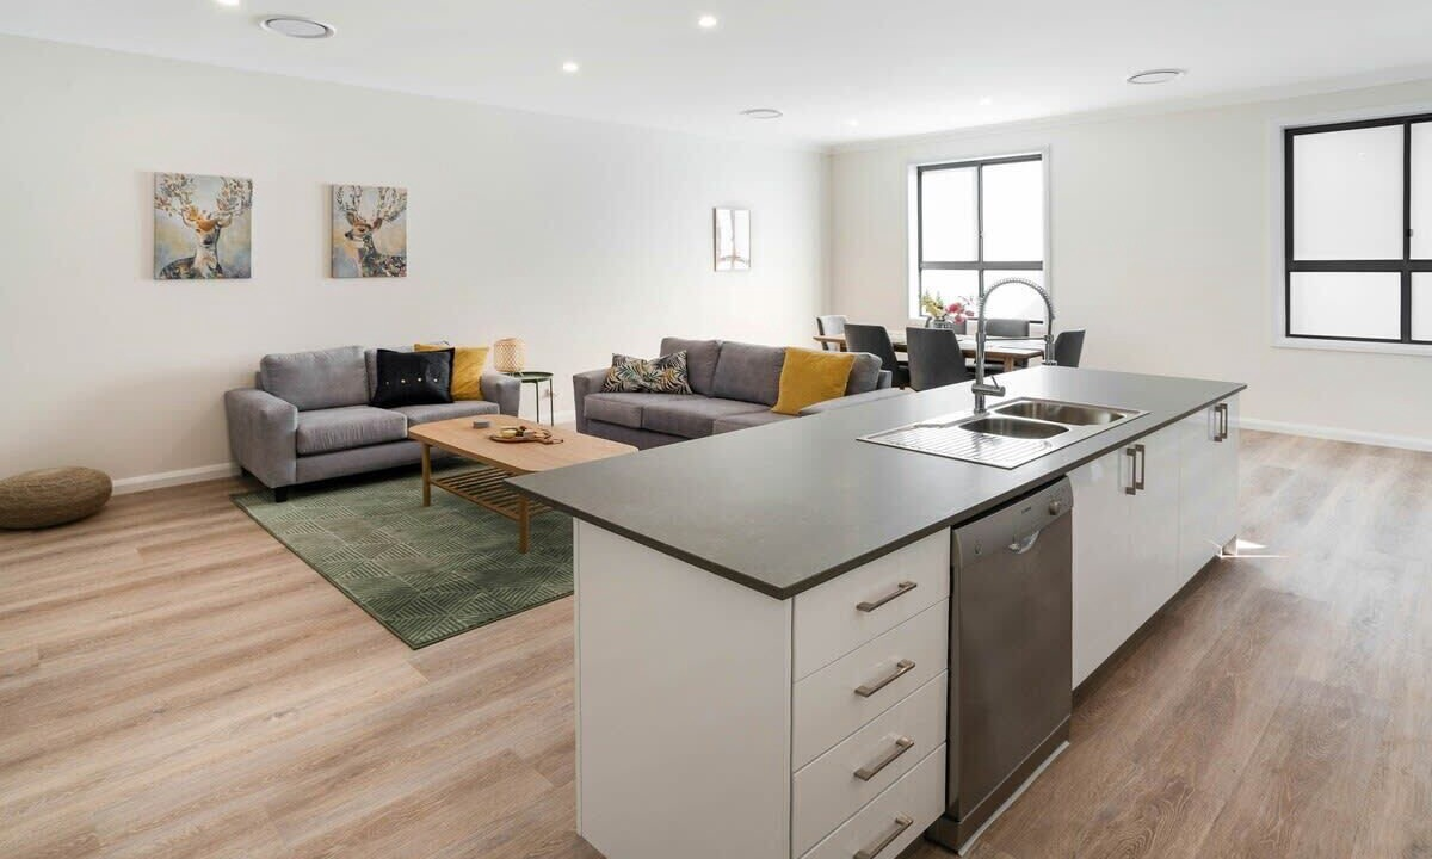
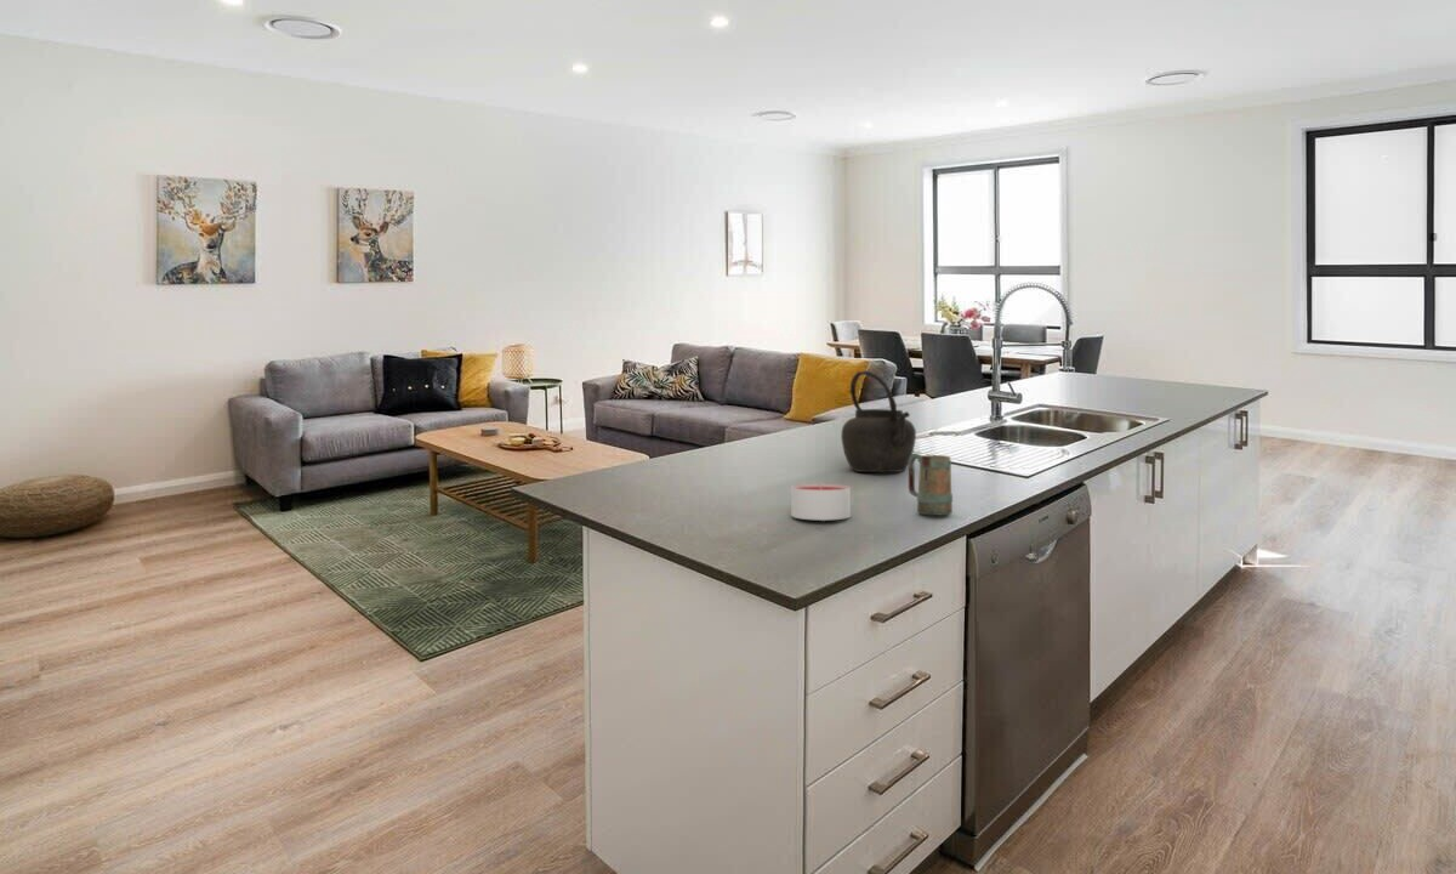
+ mug [908,452,954,516]
+ kettle [840,369,917,473]
+ candle [790,482,852,522]
